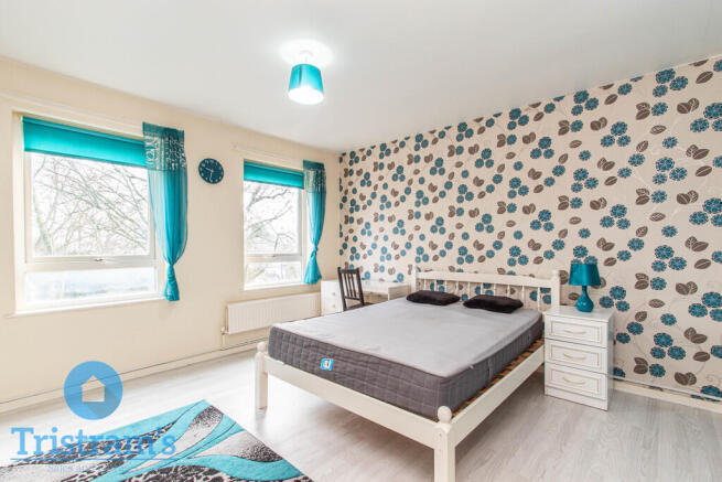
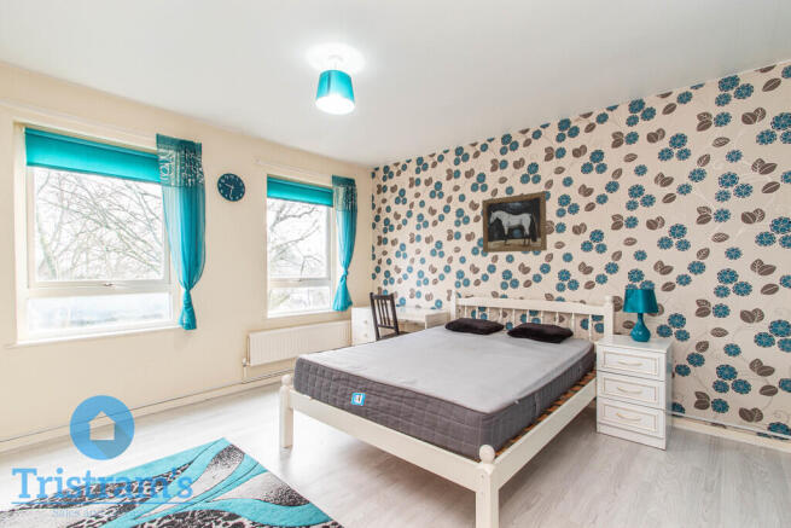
+ wall art [481,190,548,254]
